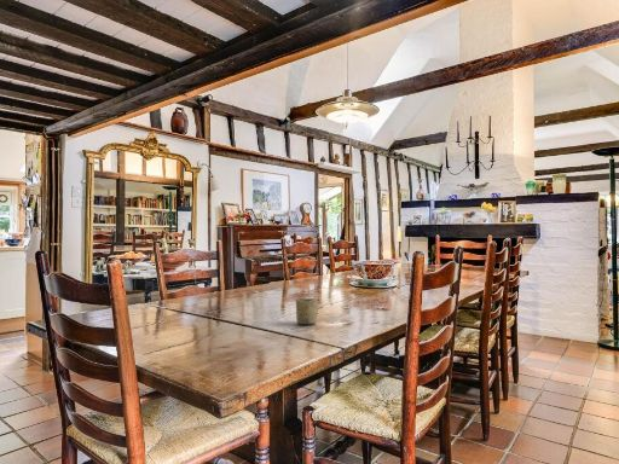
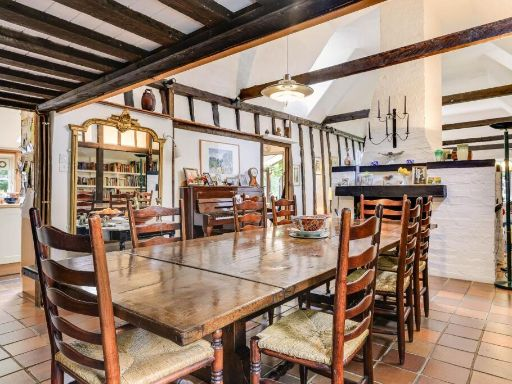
- cup [295,297,318,325]
